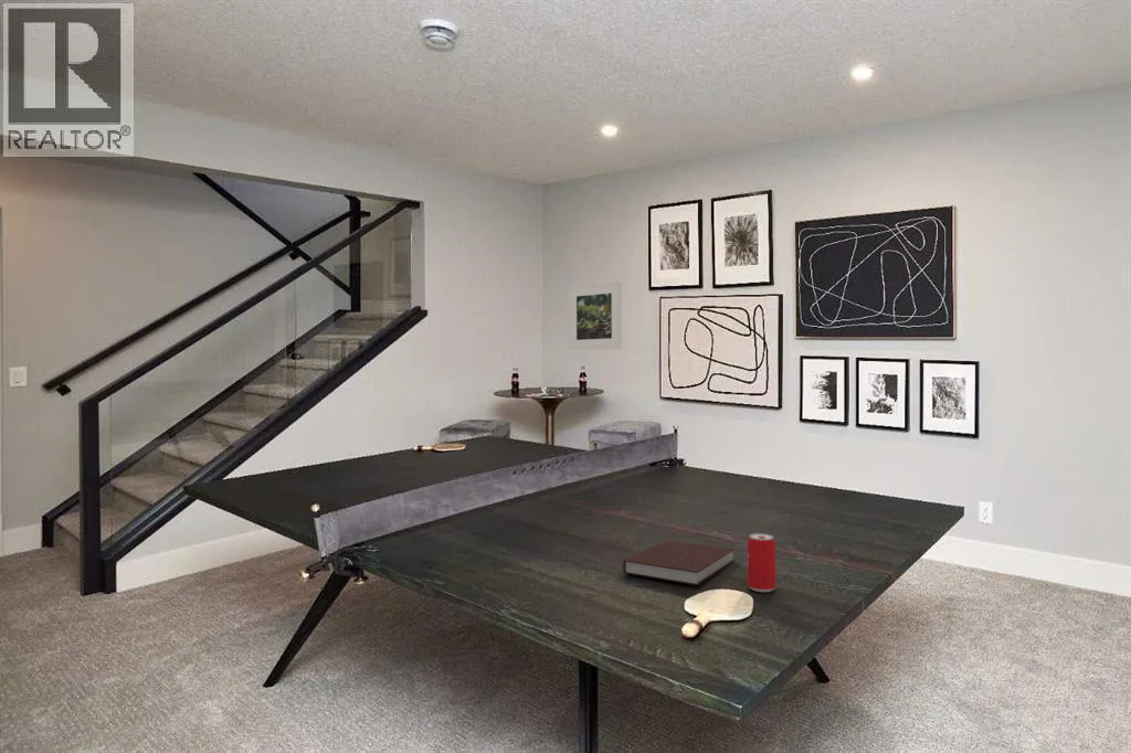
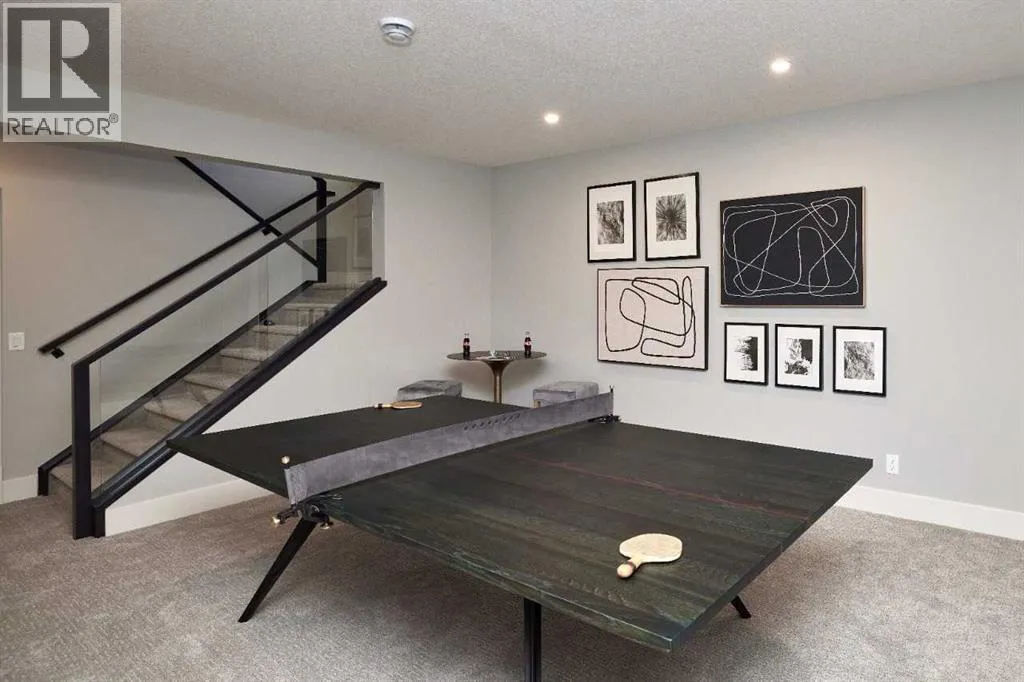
- beverage can [747,532,778,593]
- notebook [622,539,737,586]
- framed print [568,280,623,351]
